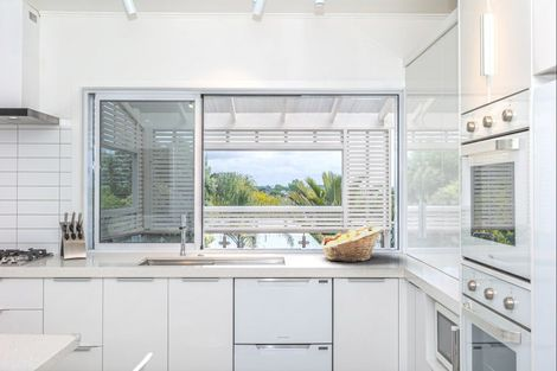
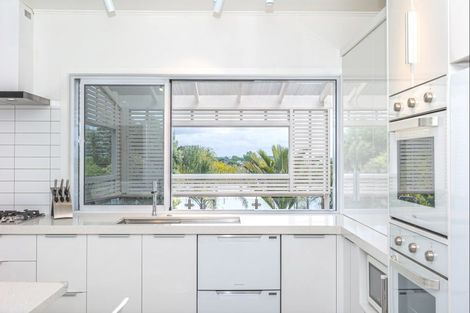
- fruit basket [320,224,384,263]
